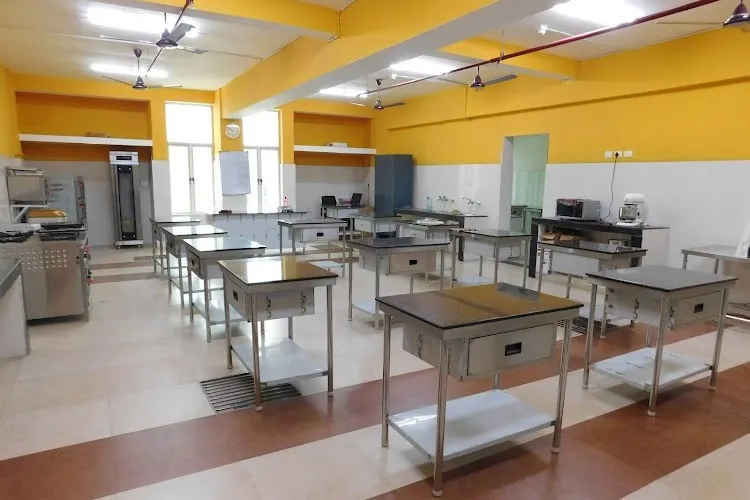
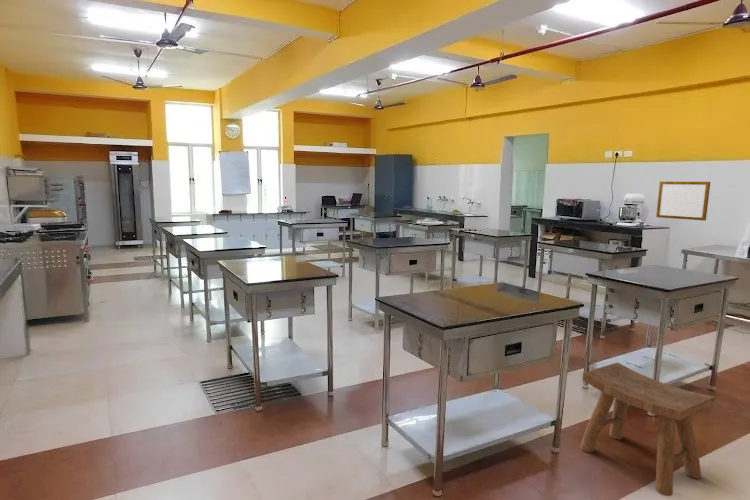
+ stool [579,361,716,497]
+ writing board [655,181,711,221]
